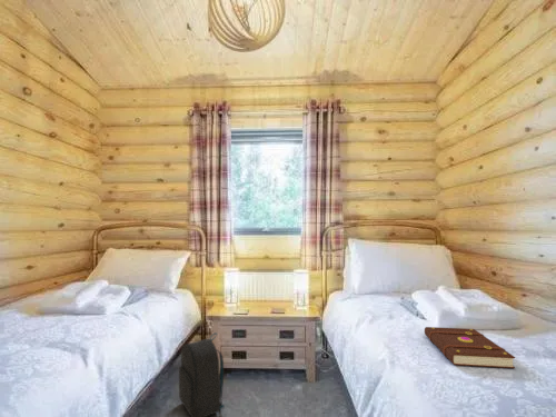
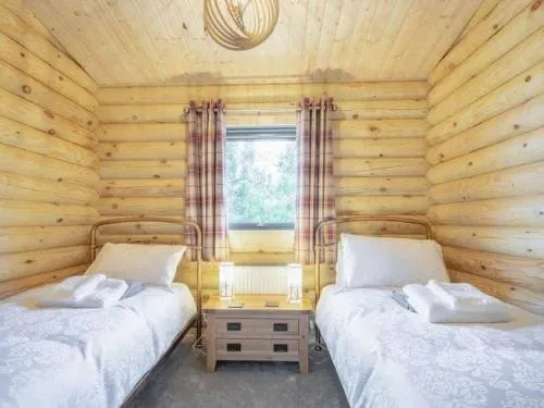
- backpack [178,331,226,417]
- book [424,326,516,369]
